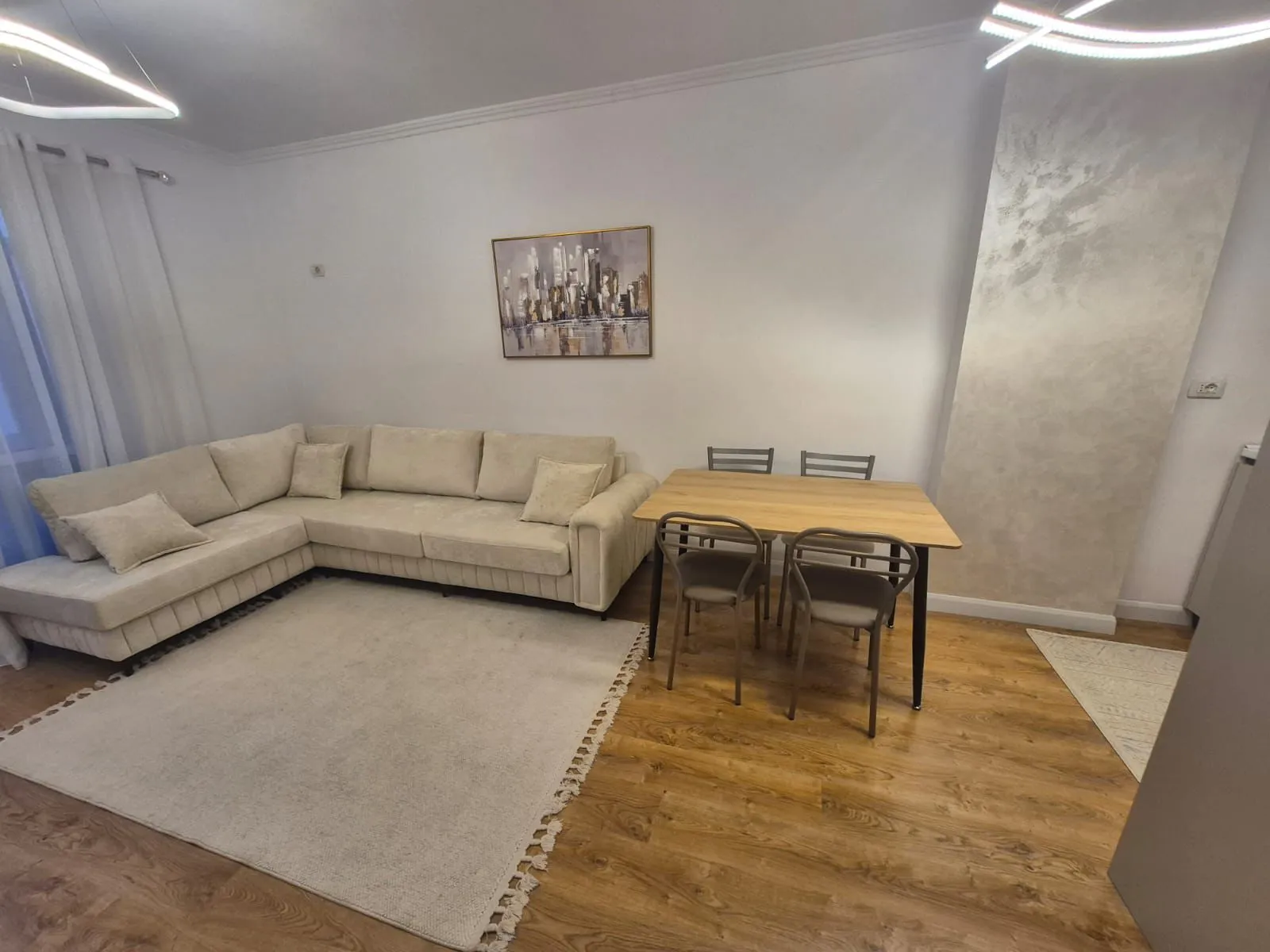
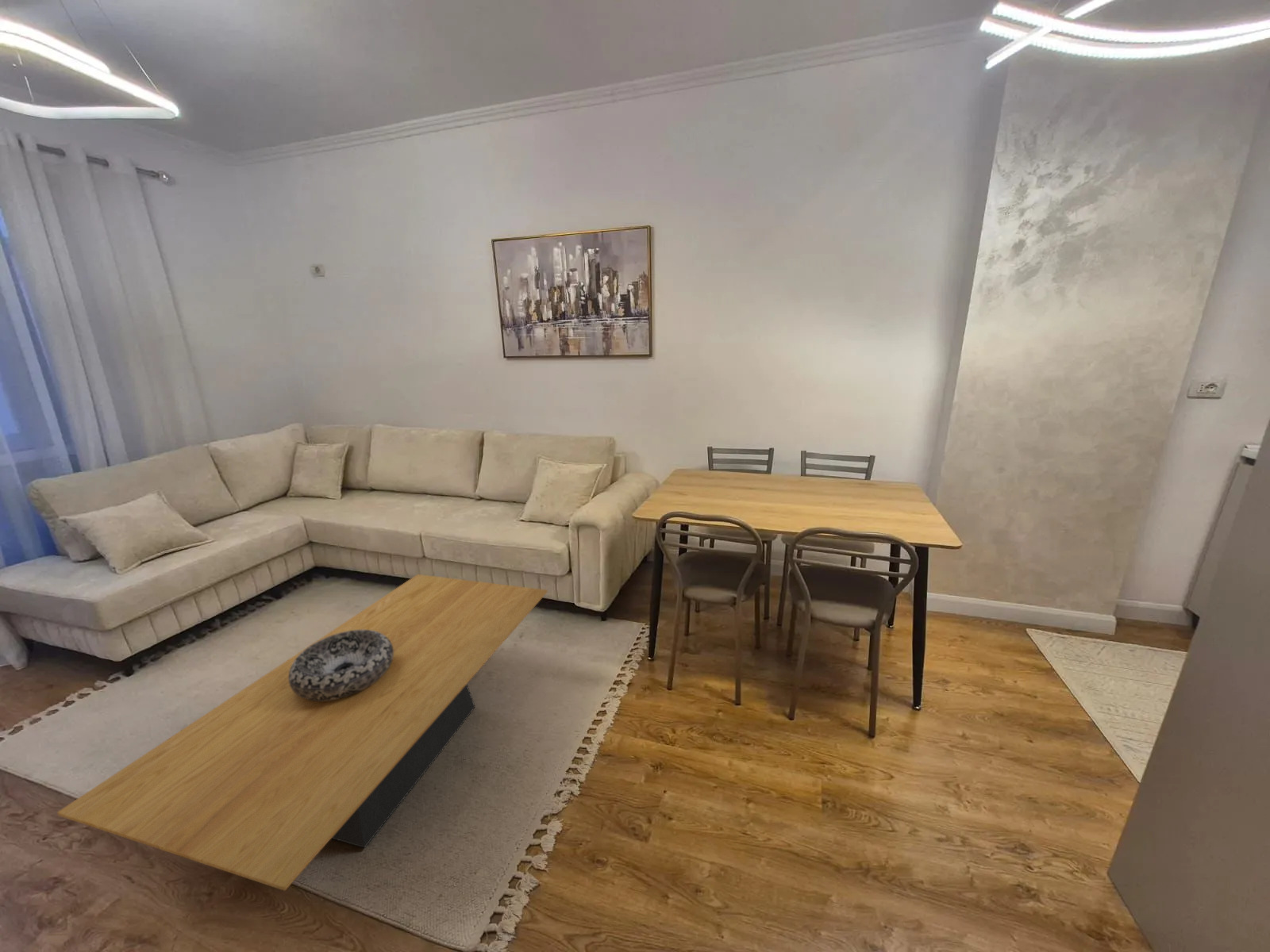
+ decorative bowl [289,630,394,701]
+ coffee table [56,574,548,891]
